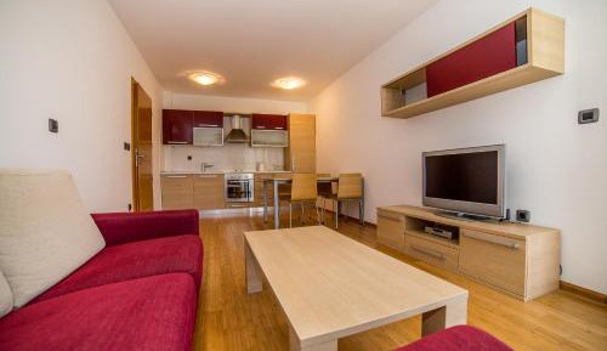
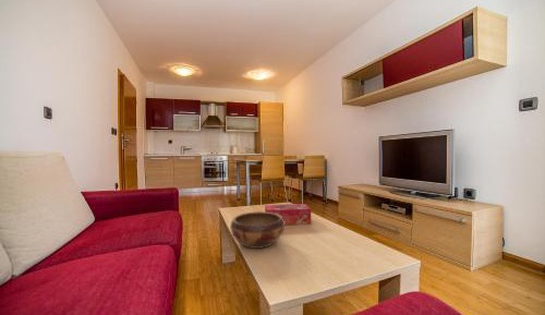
+ decorative bowl [229,210,286,250]
+ tissue box [264,203,312,226]
